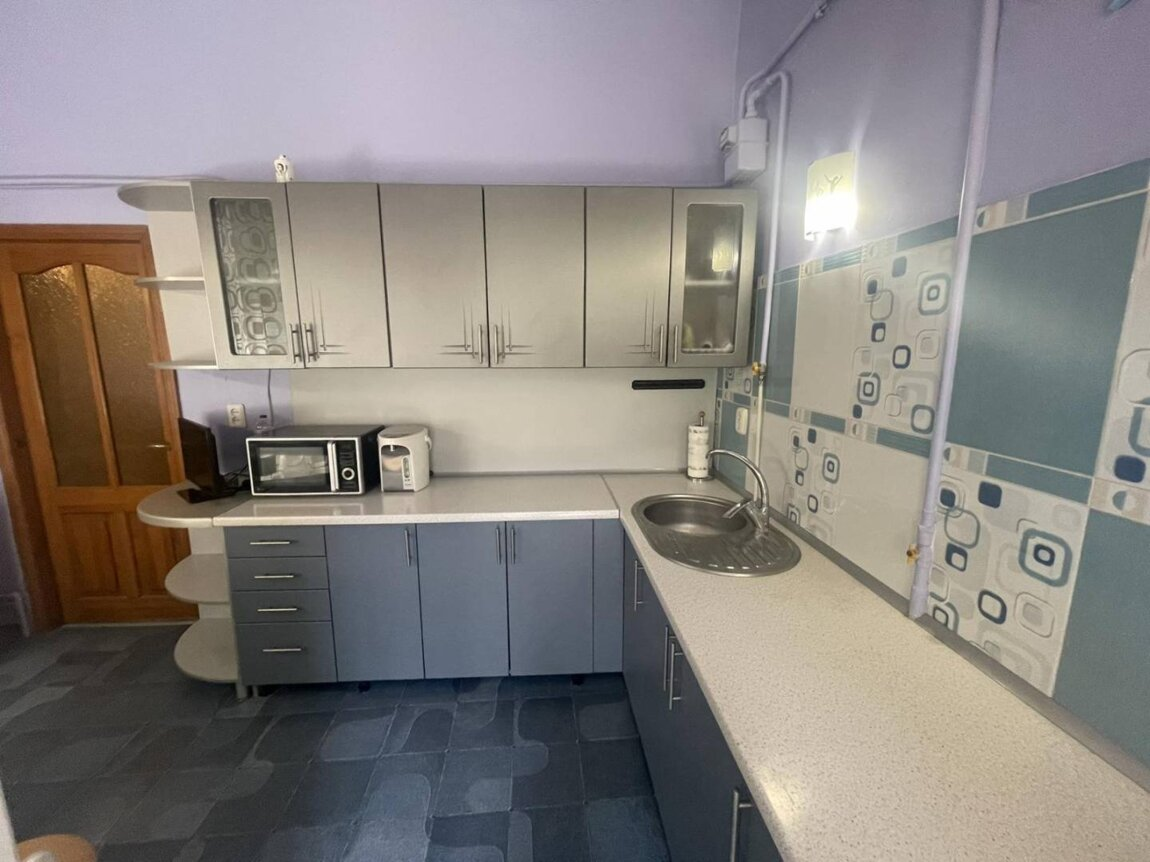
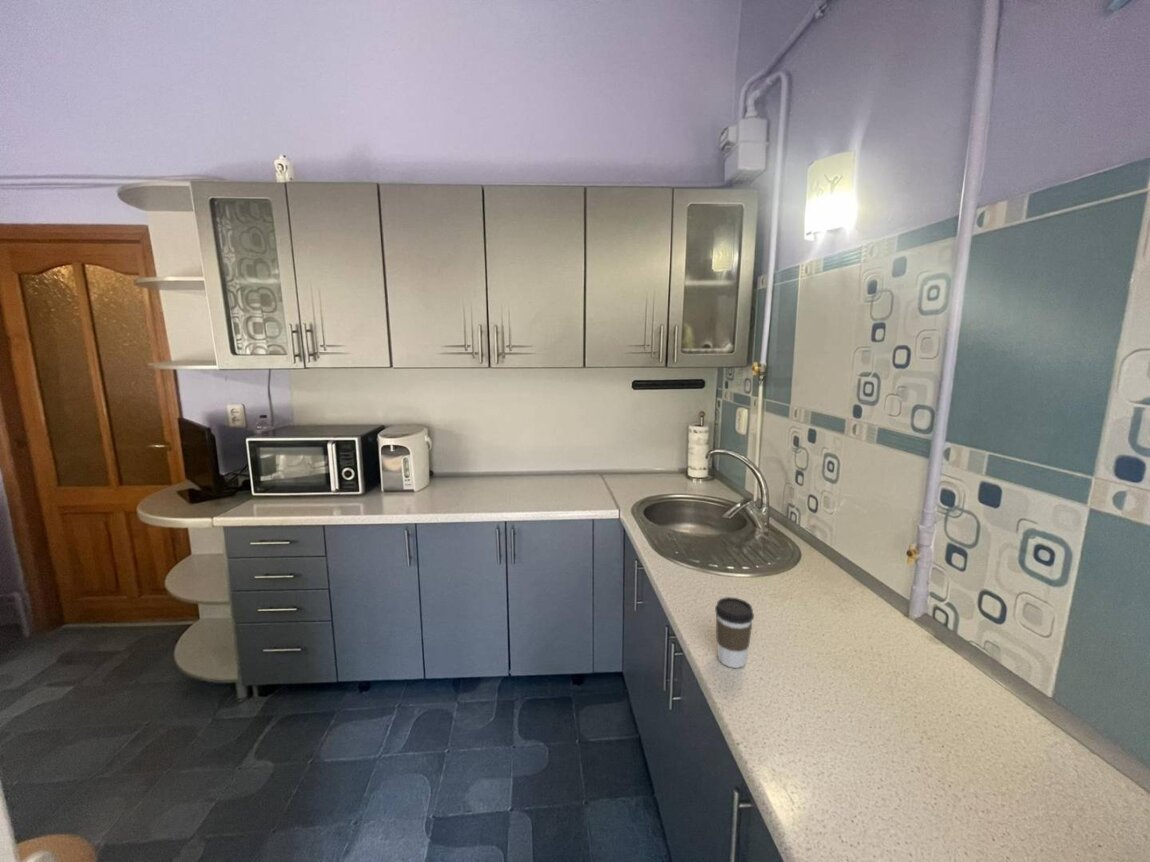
+ coffee cup [714,596,755,669]
